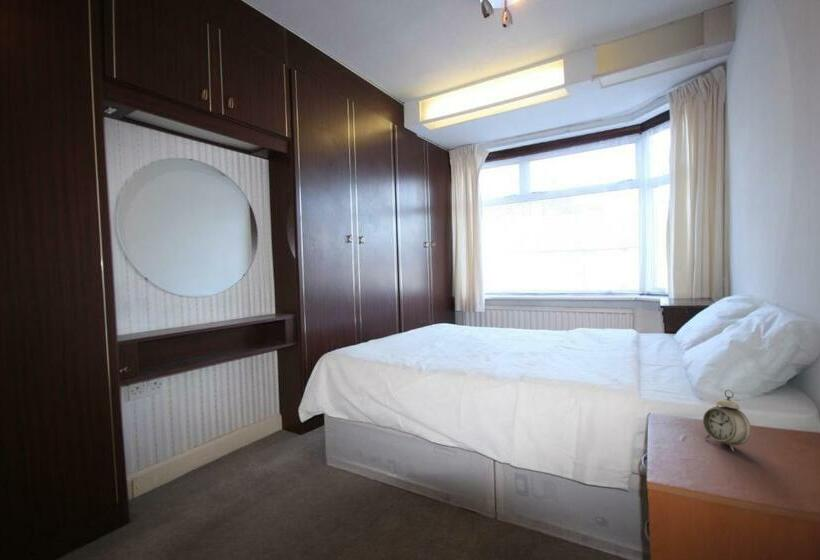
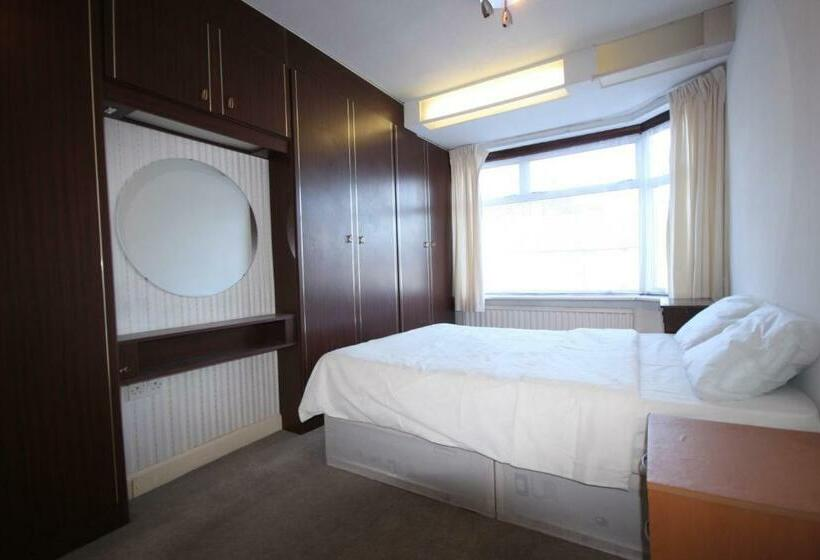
- alarm clock [702,389,752,452]
